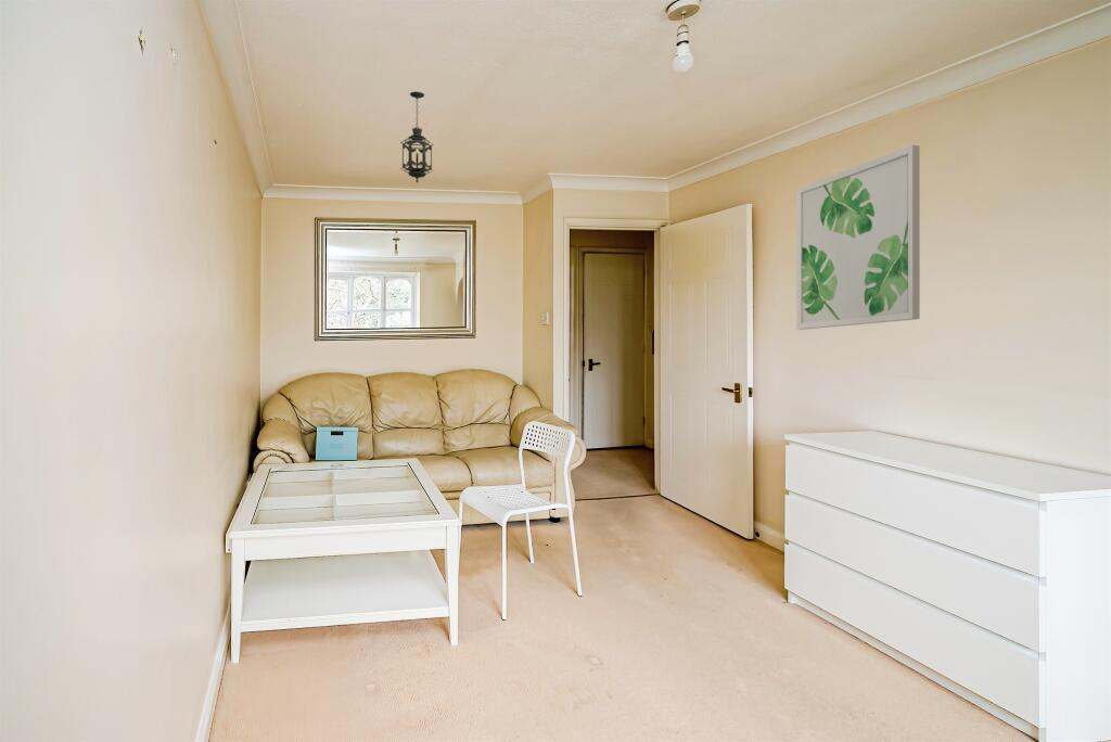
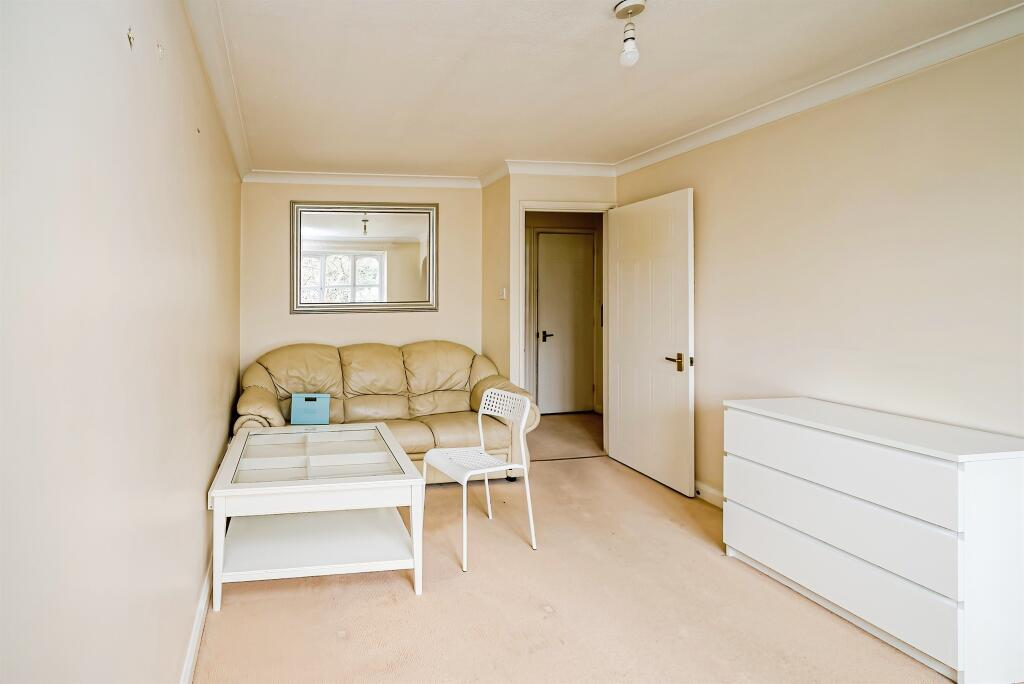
- wall art [795,144,921,331]
- hanging lantern [399,90,435,183]
